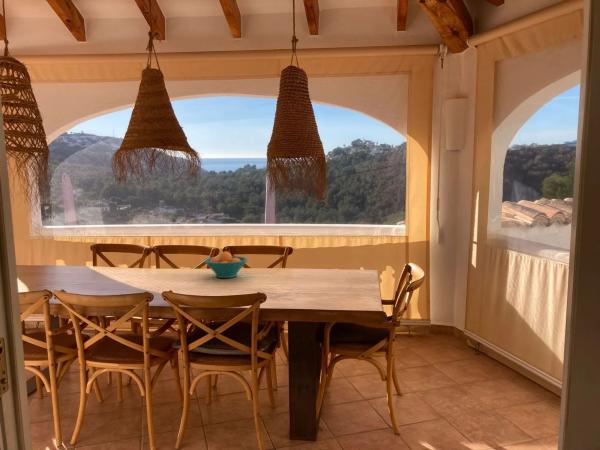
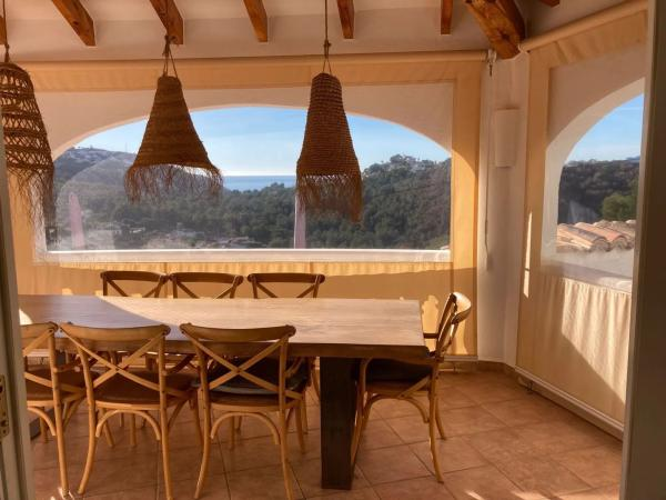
- fruit bowl [203,251,249,279]
